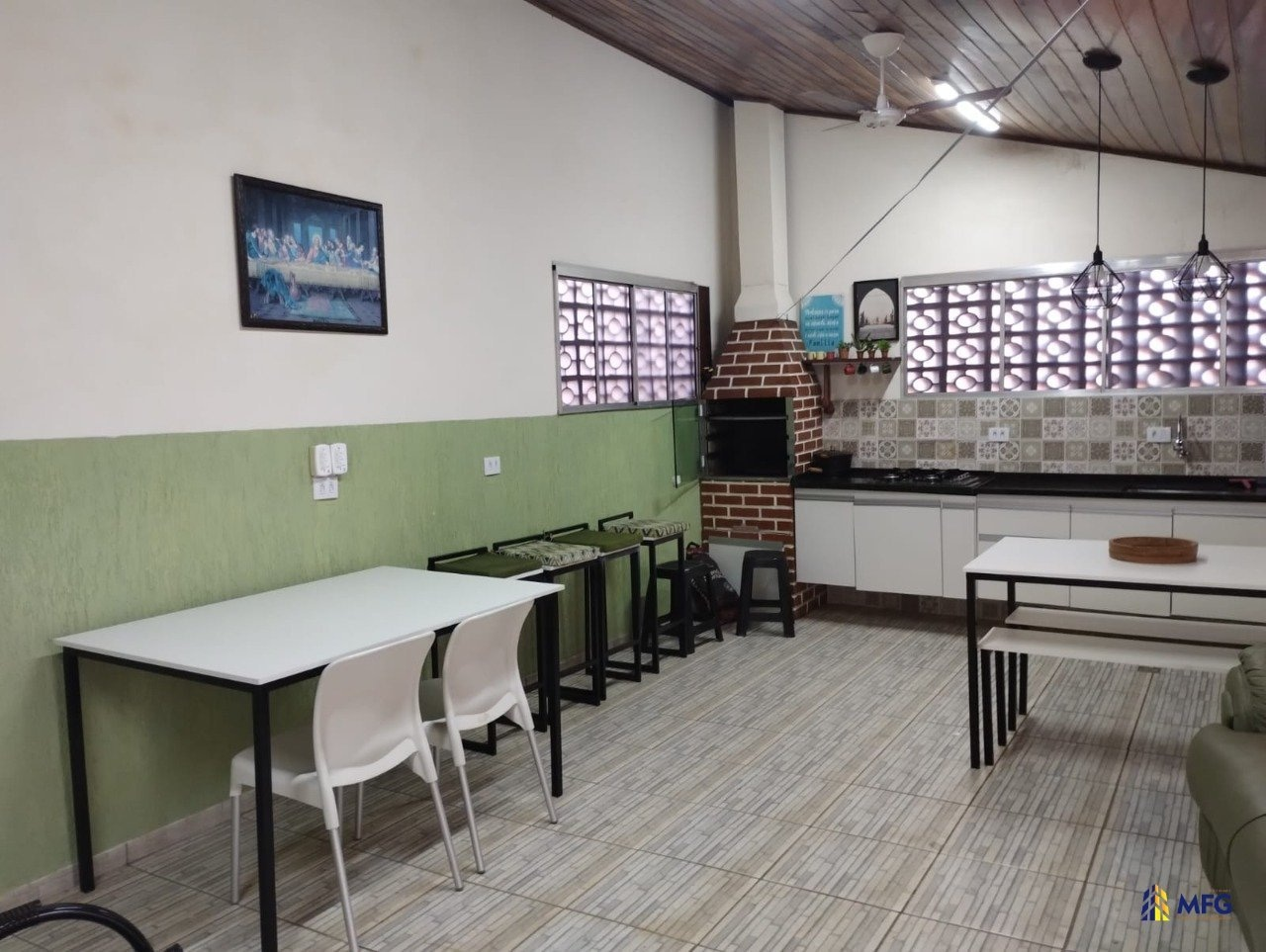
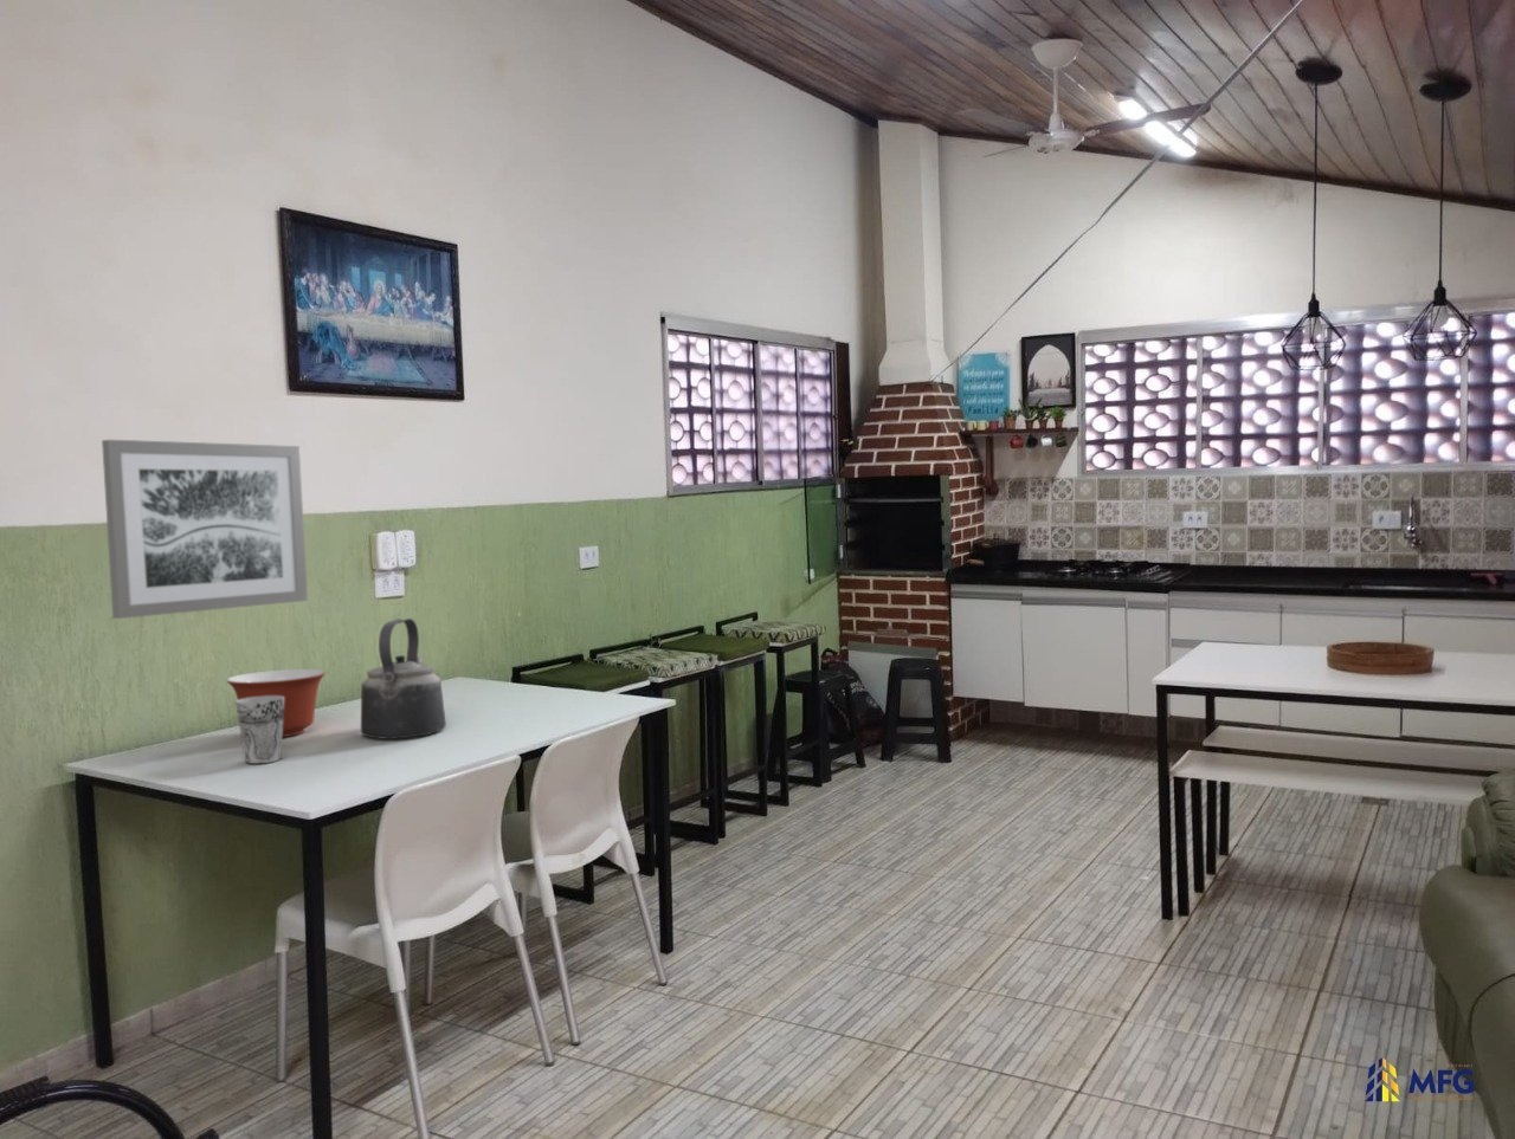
+ cup [235,695,284,766]
+ kettle [360,617,448,739]
+ wall art [101,439,309,620]
+ mixing bowl [225,669,328,738]
